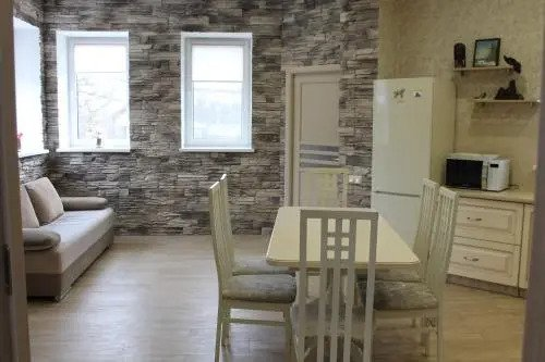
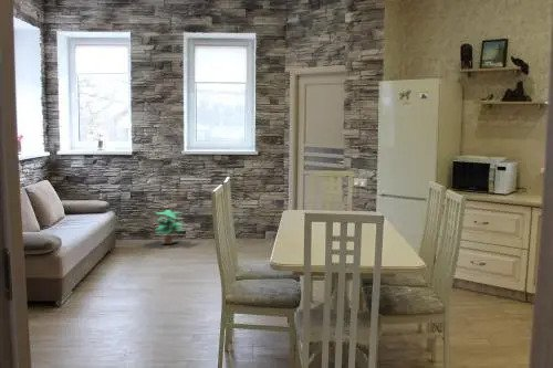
+ potted plant [155,209,185,245]
